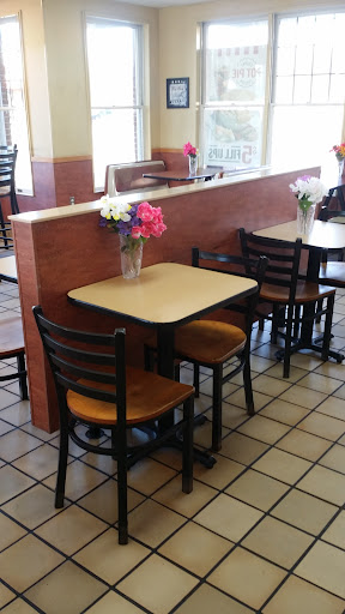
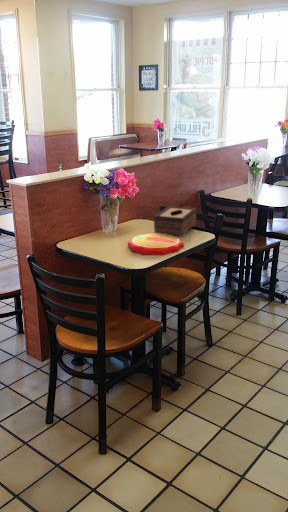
+ plate [127,232,185,256]
+ tissue box [153,205,197,238]
